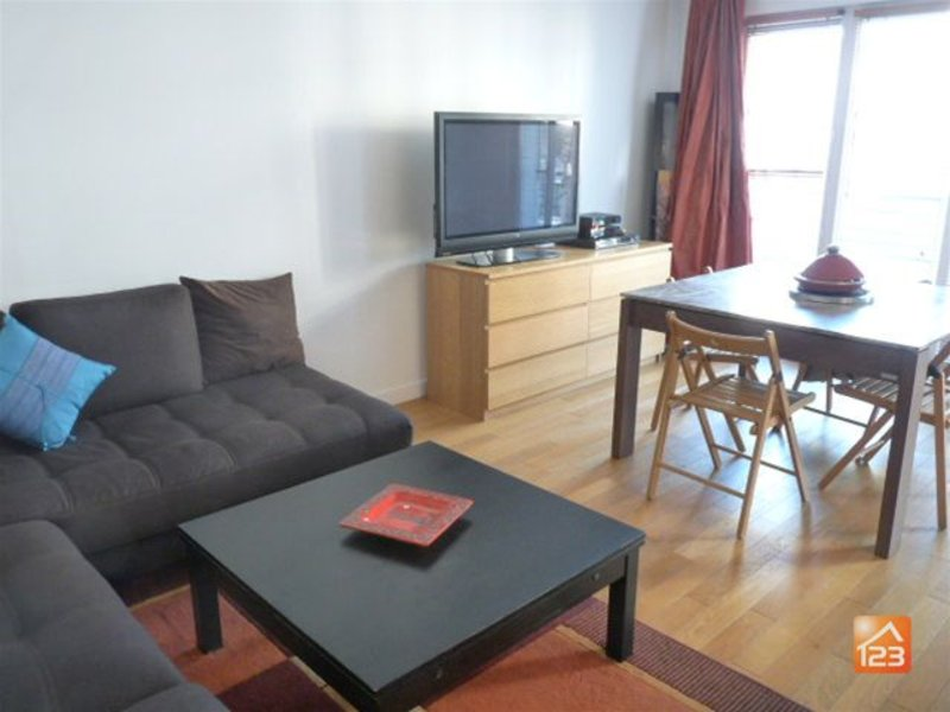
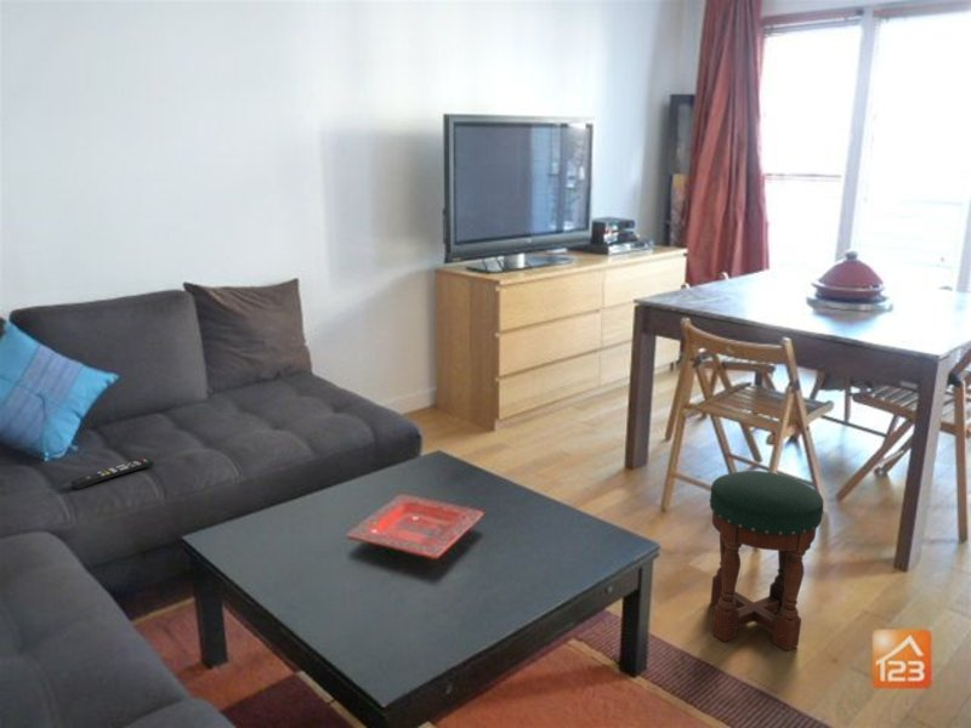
+ remote control [69,457,155,490]
+ stool [709,470,824,652]
